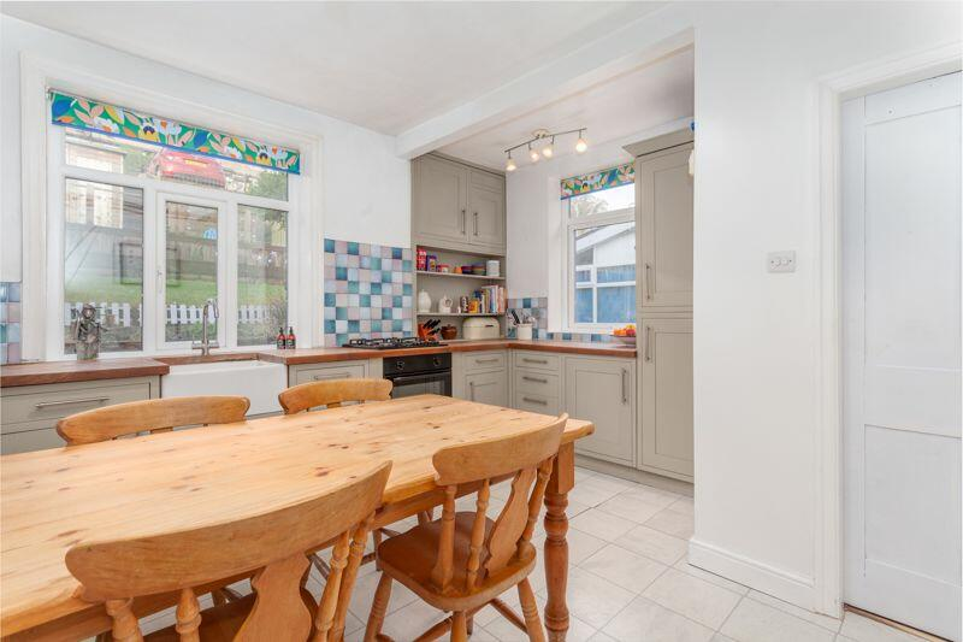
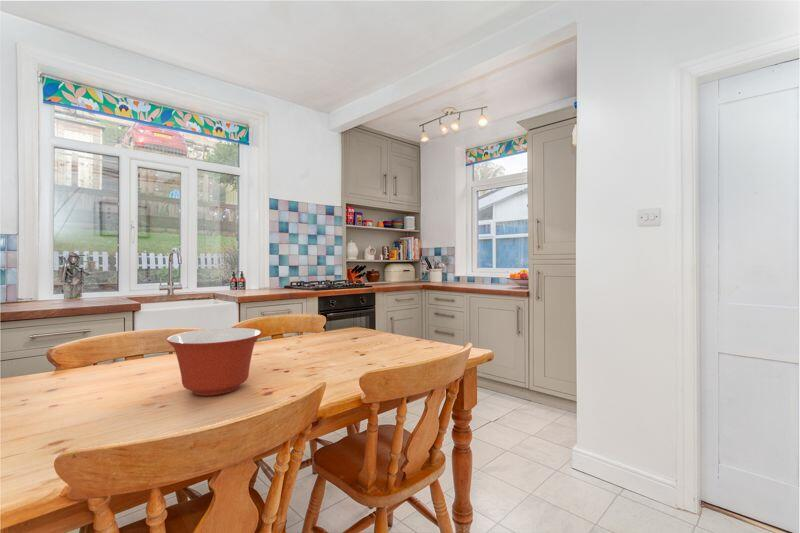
+ mixing bowl [166,327,262,397]
